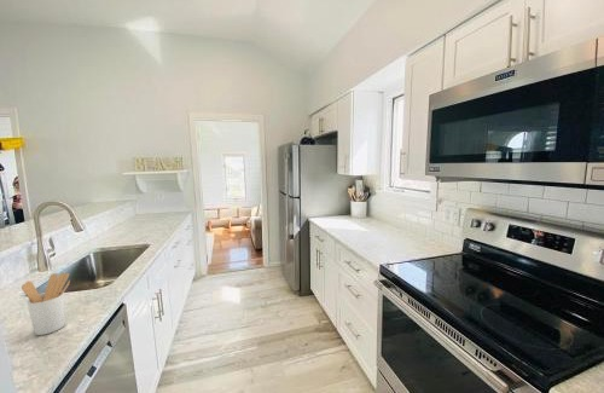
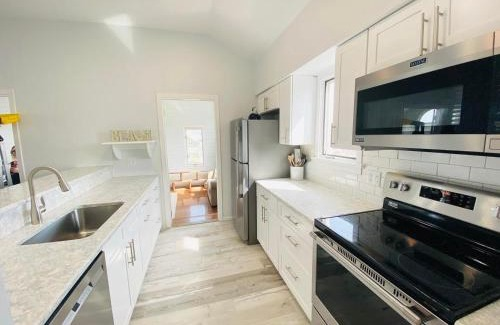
- utensil holder [21,272,71,336]
